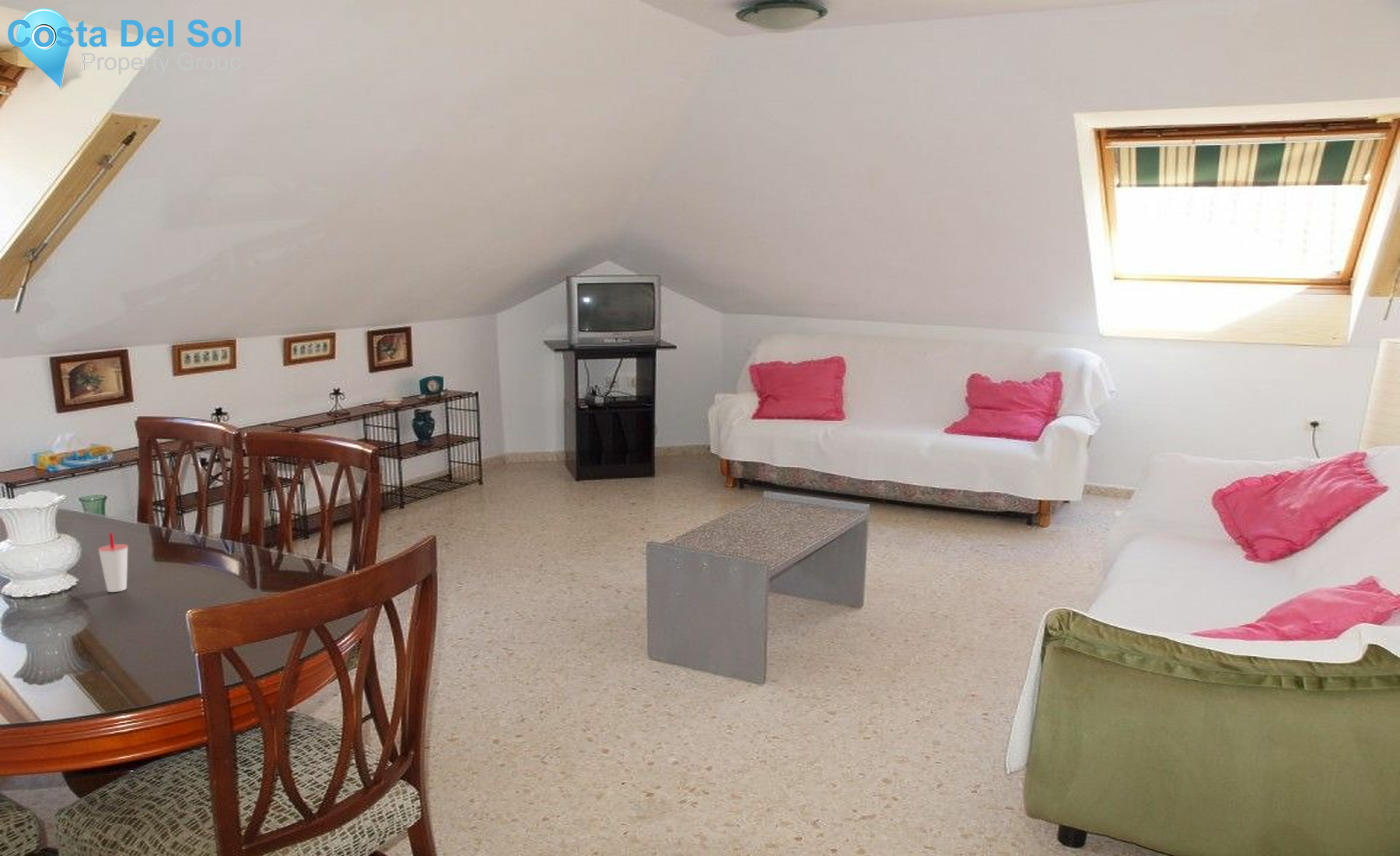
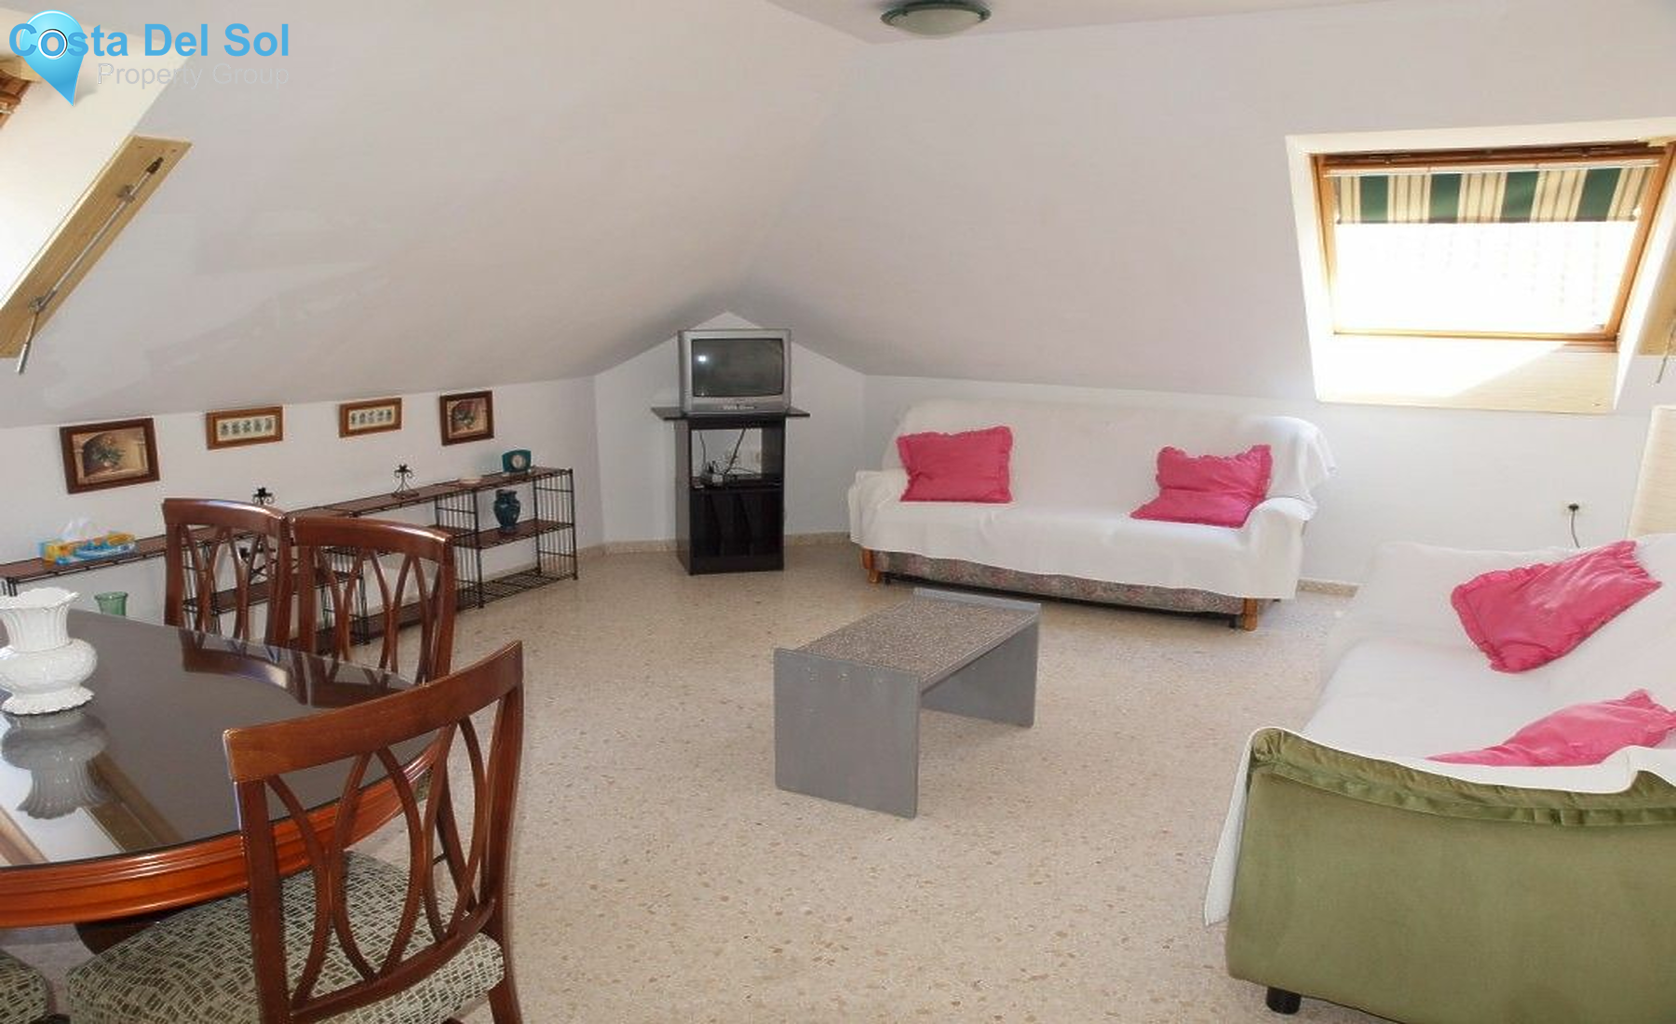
- cup [97,532,129,593]
